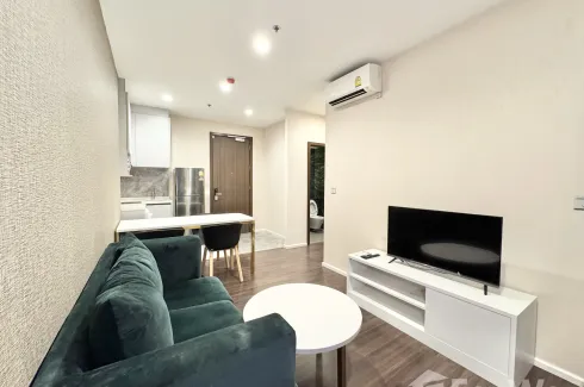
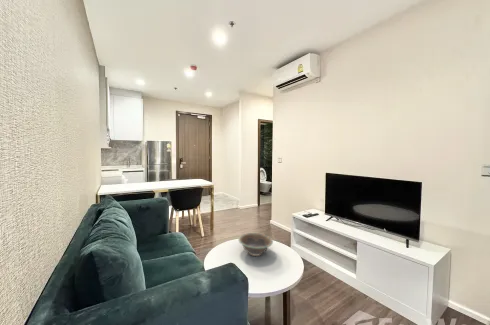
+ decorative bowl [238,232,274,257]
